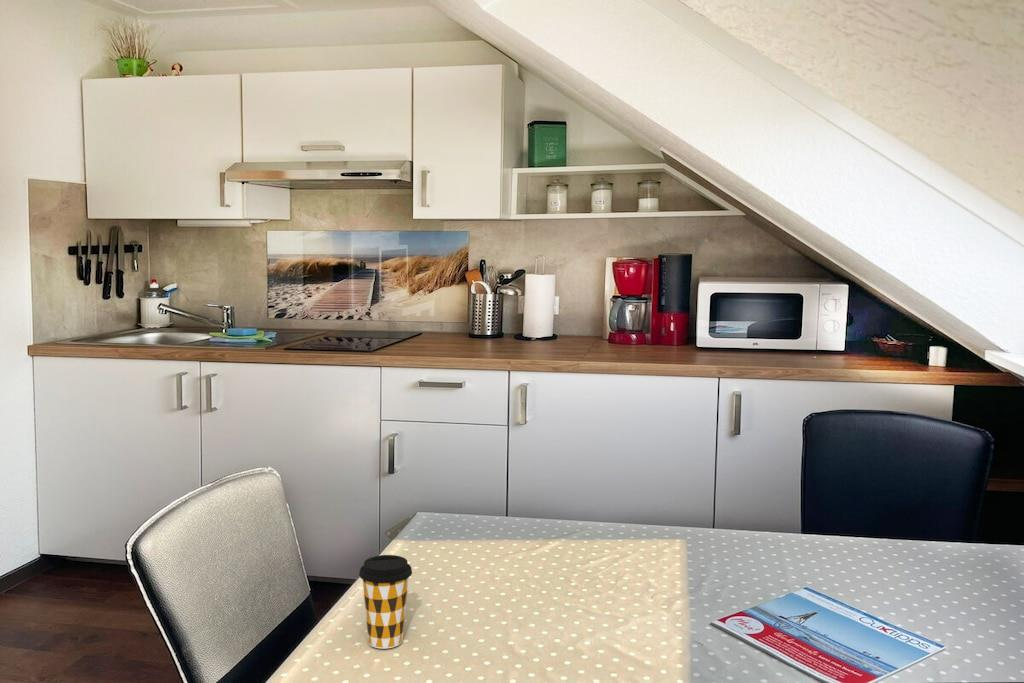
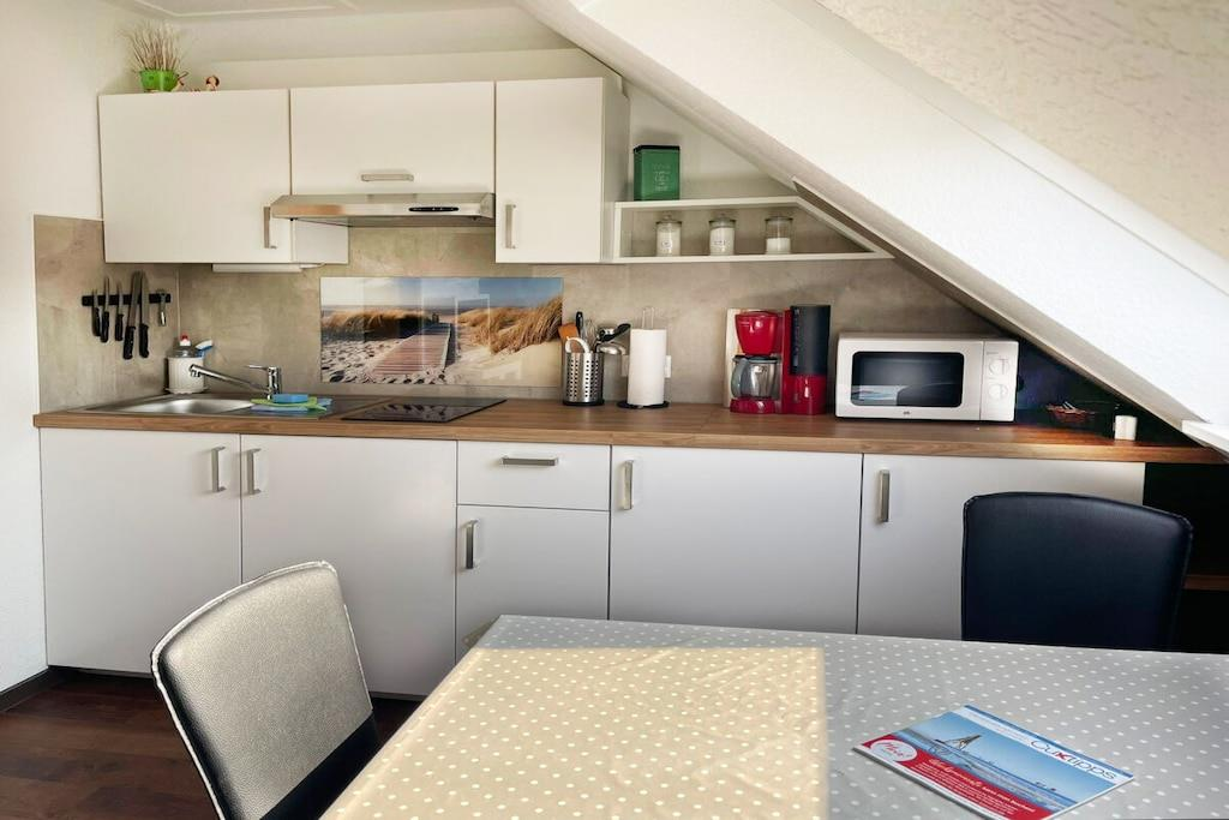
- coffee cup [358,554,413,650]
